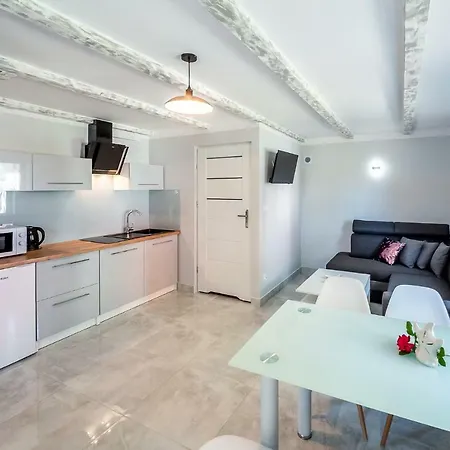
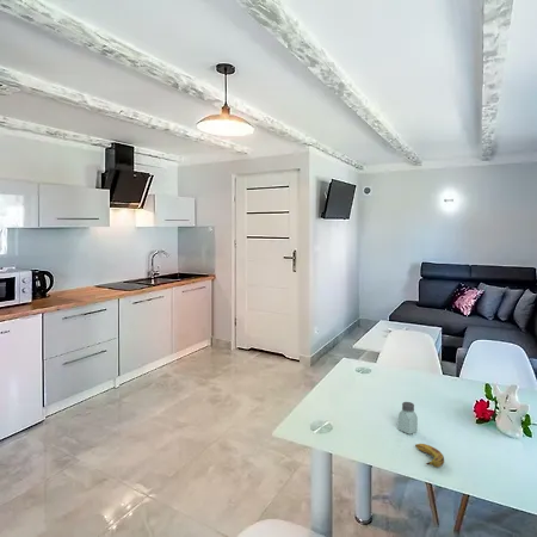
+ saltshaker [397,401,419,436]
+ banana [414,443,445,468]
